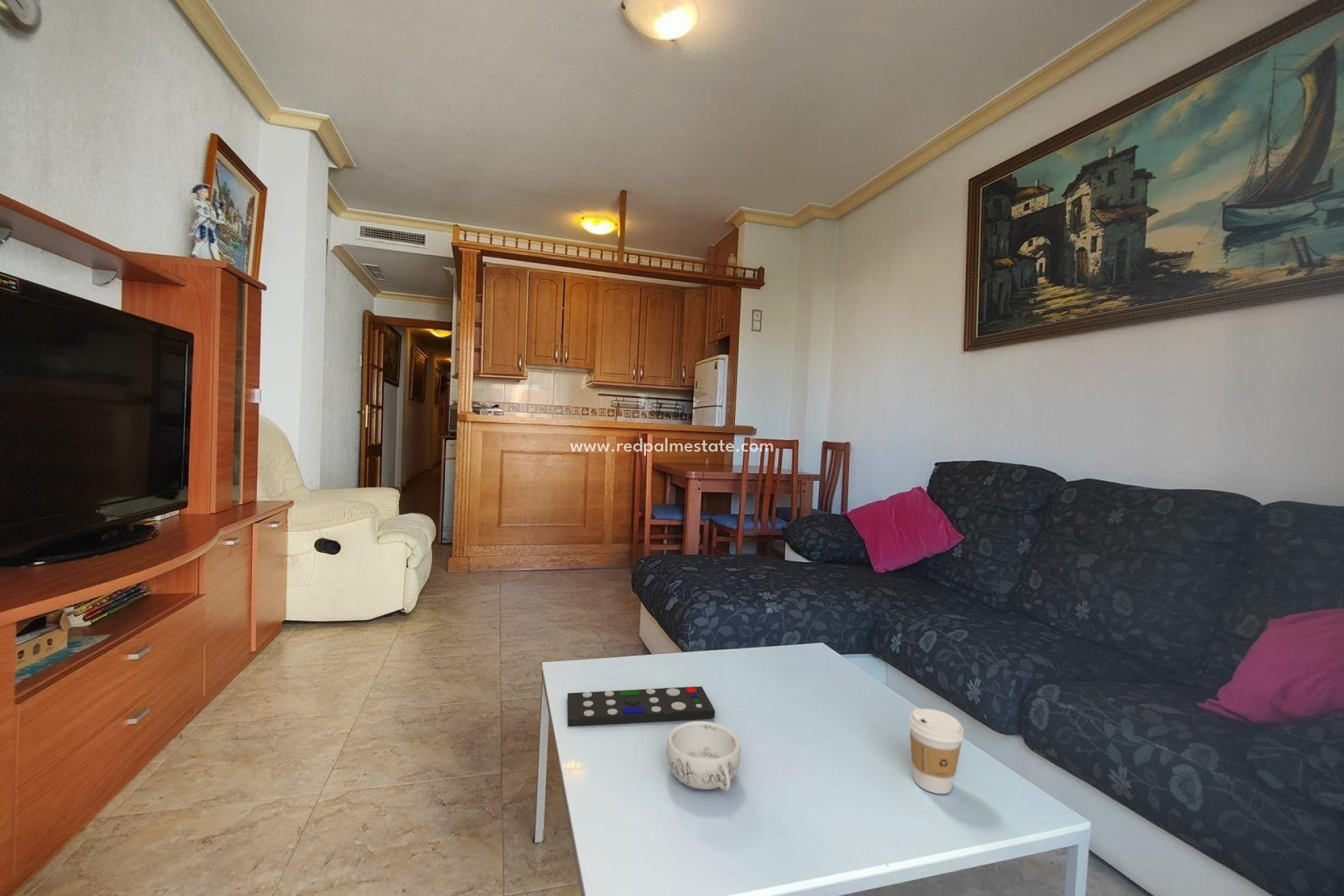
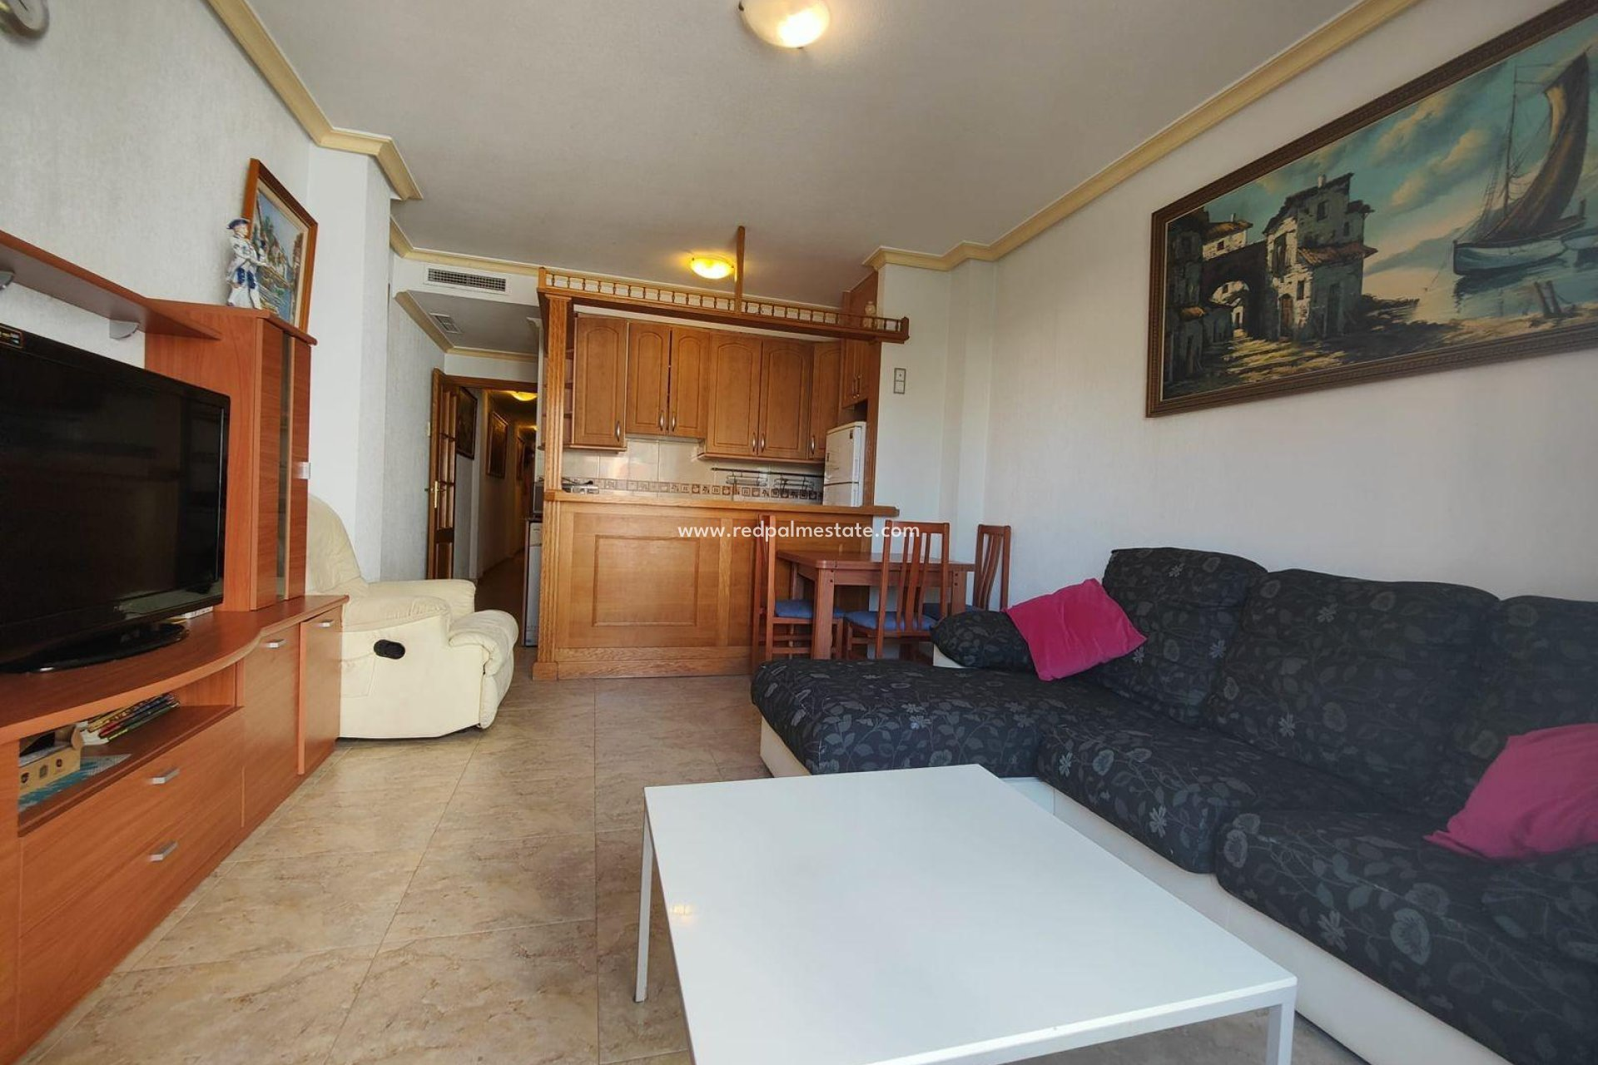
- decorative bowl [666,720,741,792]
- coffee cup [908,708,965,794]
- remote control [567,686,715,727]
